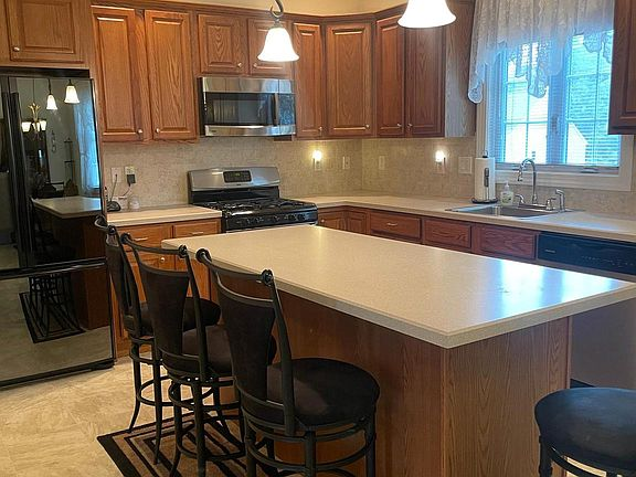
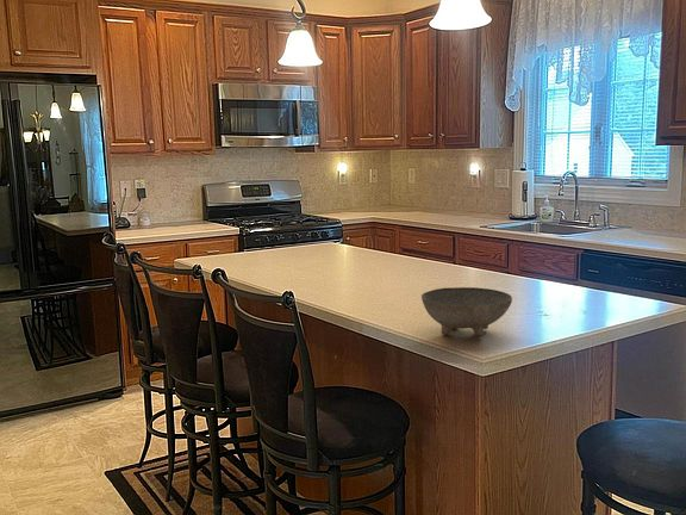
+ bowl [420,286,513,337]
